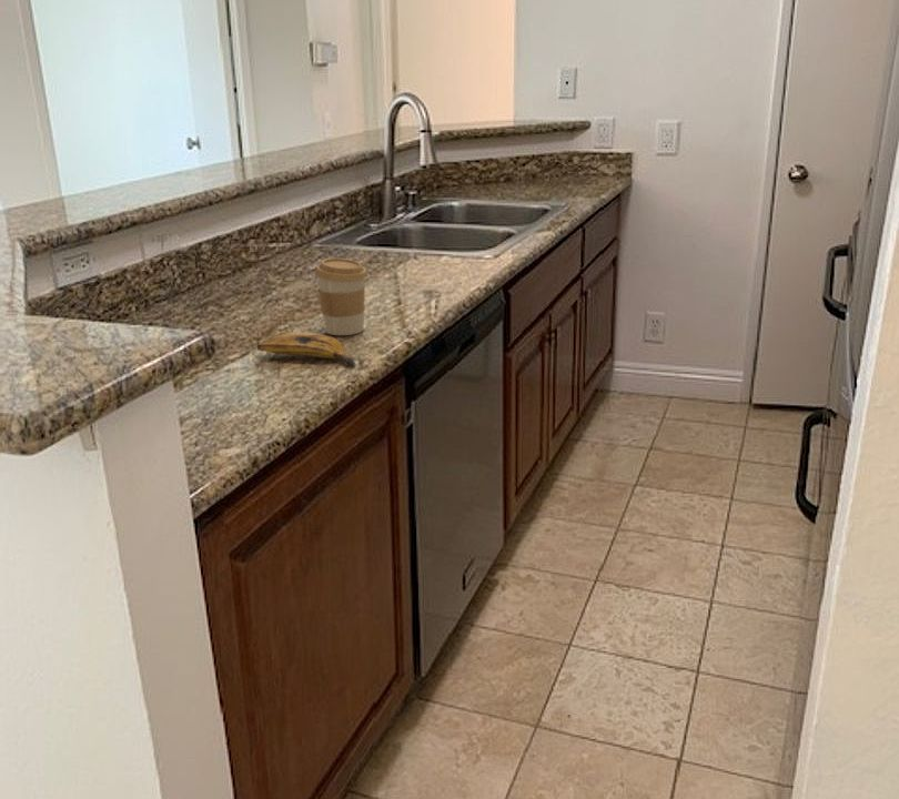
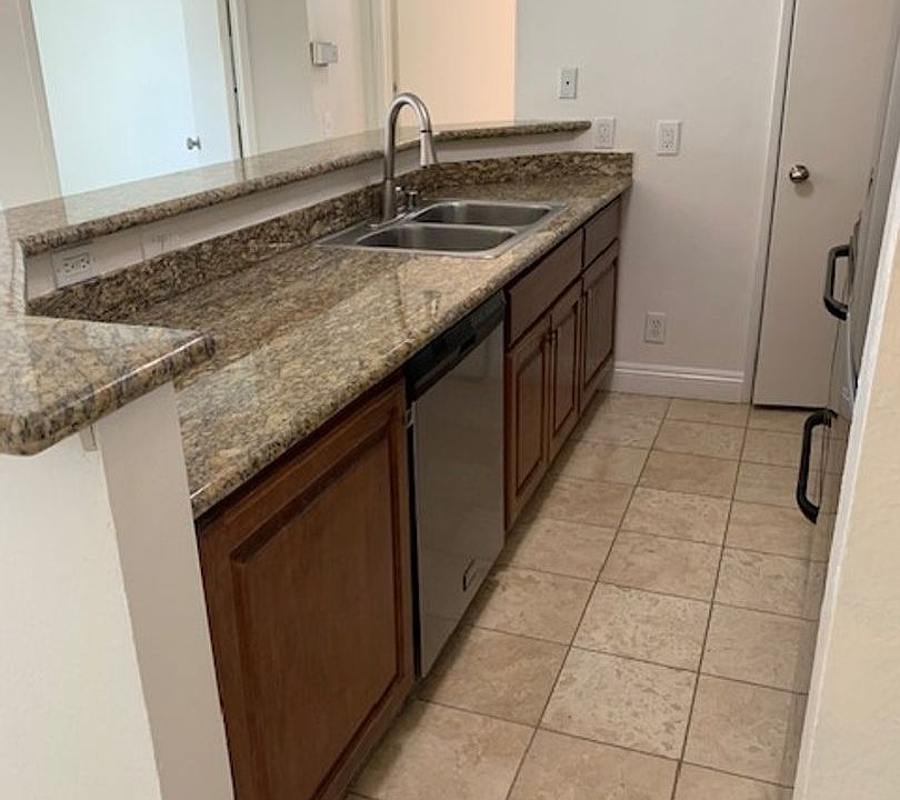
- banana [256,332,356,366]
- coffee cup [314,257,368,336]
